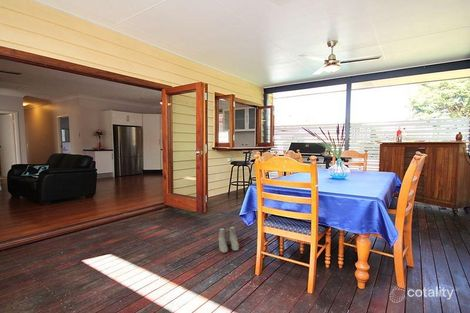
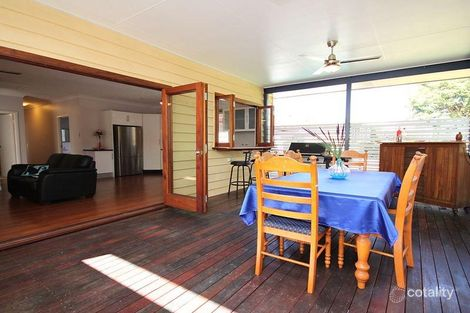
- boots [218,225,240,254]
